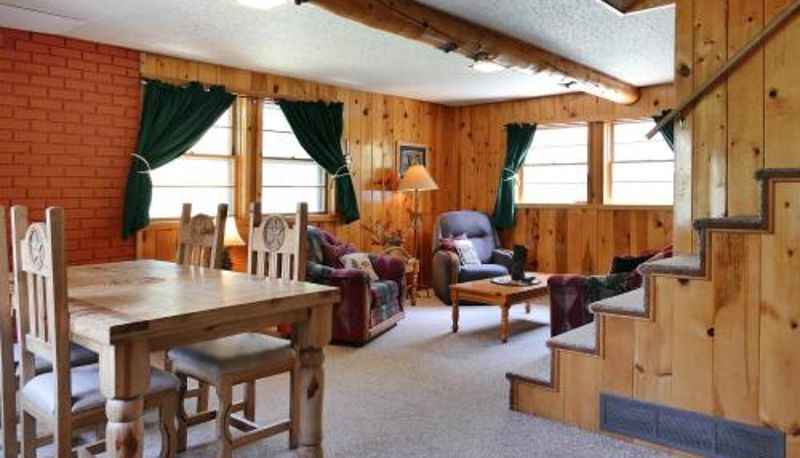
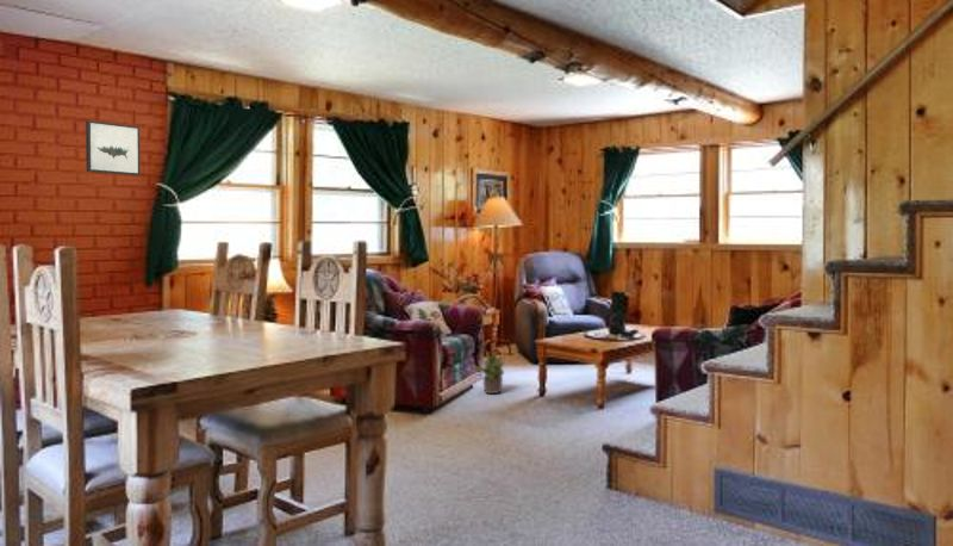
+ wall art [85,119,142,176]
+ potted plant [472,353,507,395]
